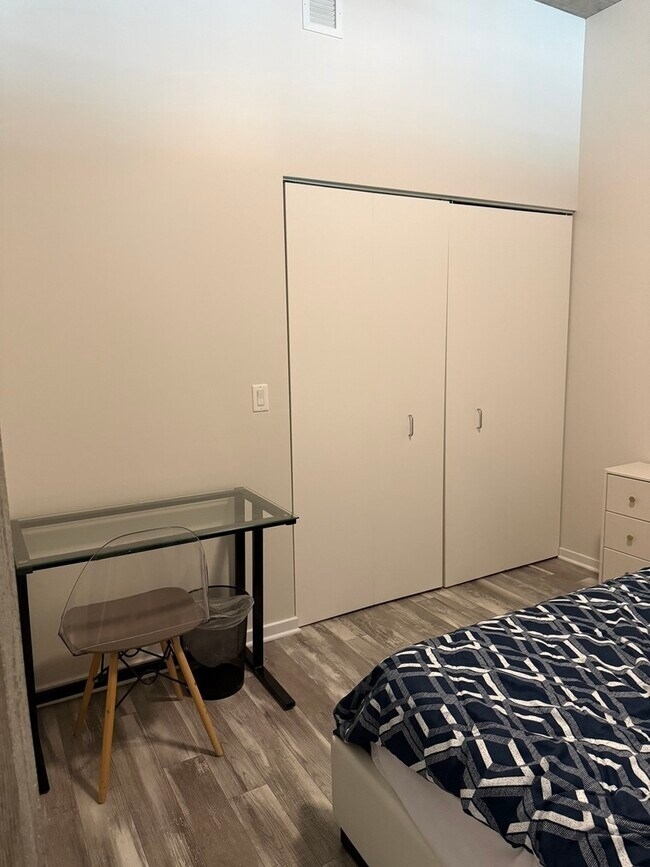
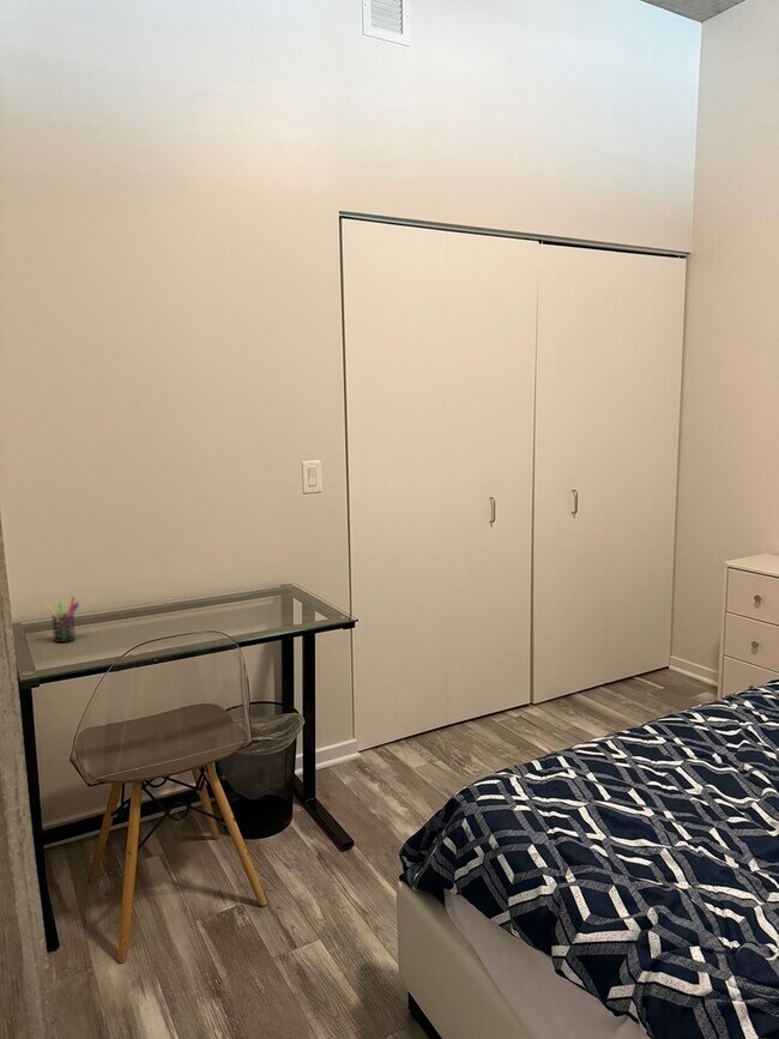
+ pen holder [46,596,80,644]
